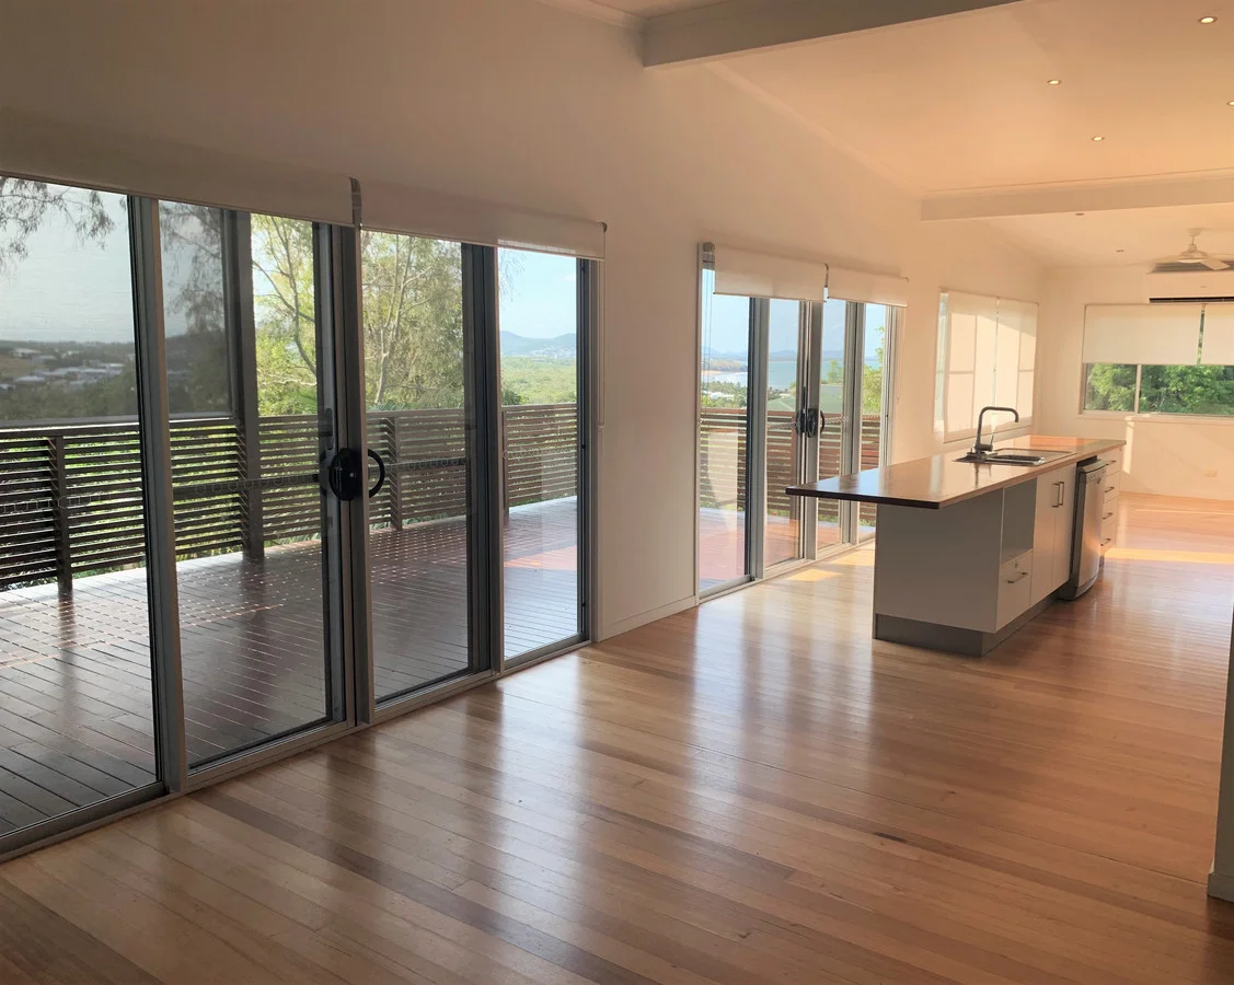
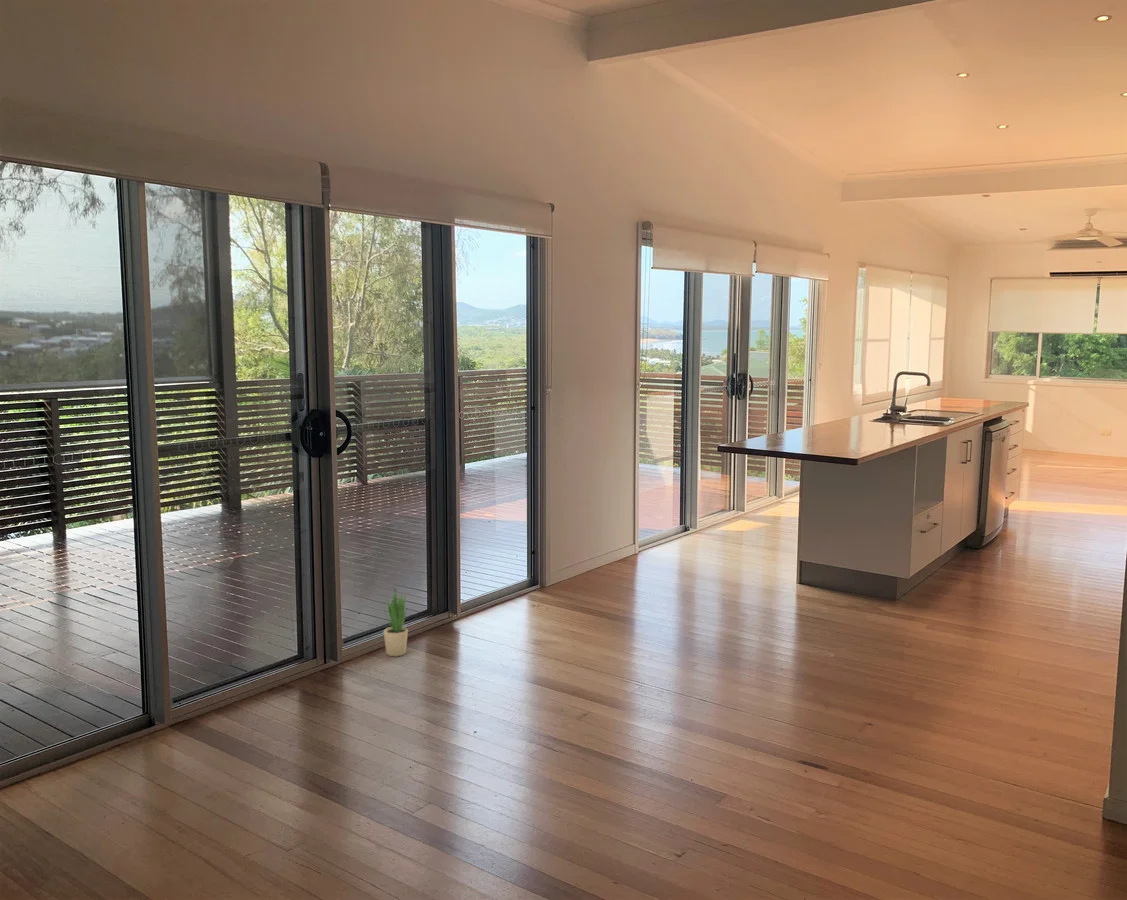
+ potted plant [382,588,409,657]
